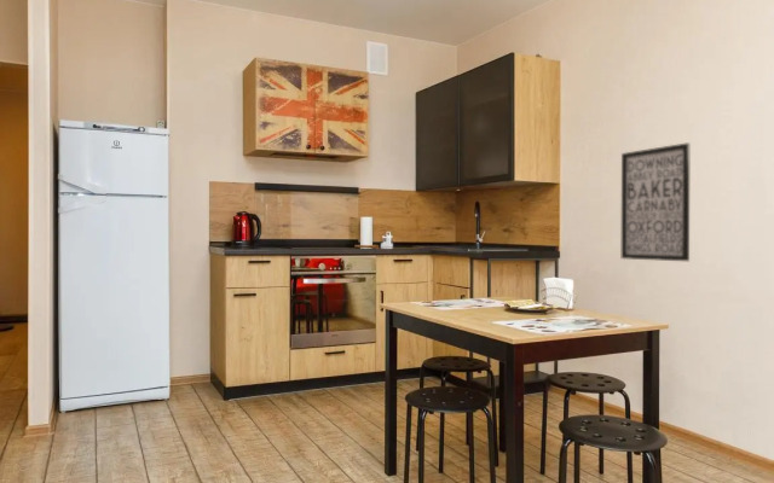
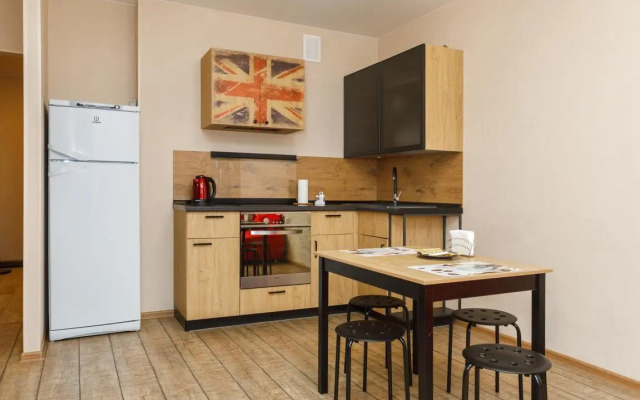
- wall art [620,141,692,262]
